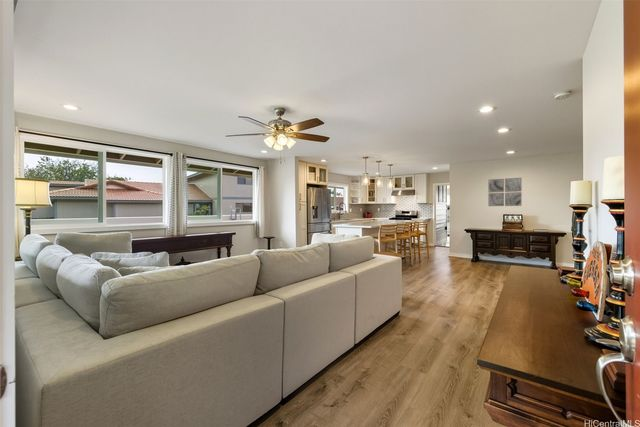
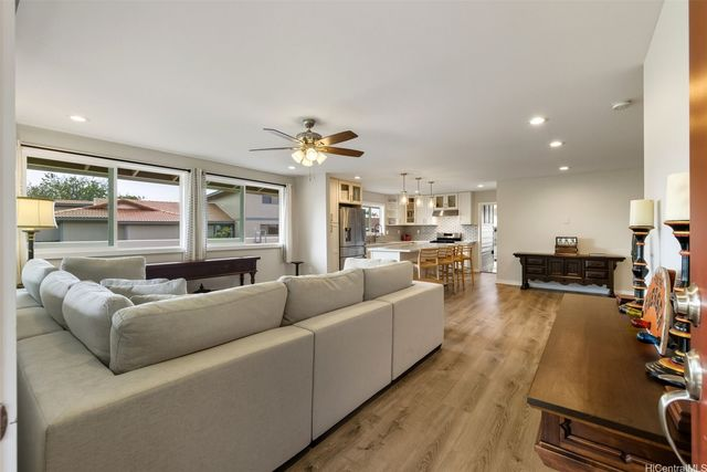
- wall art [487,177,523,207]
